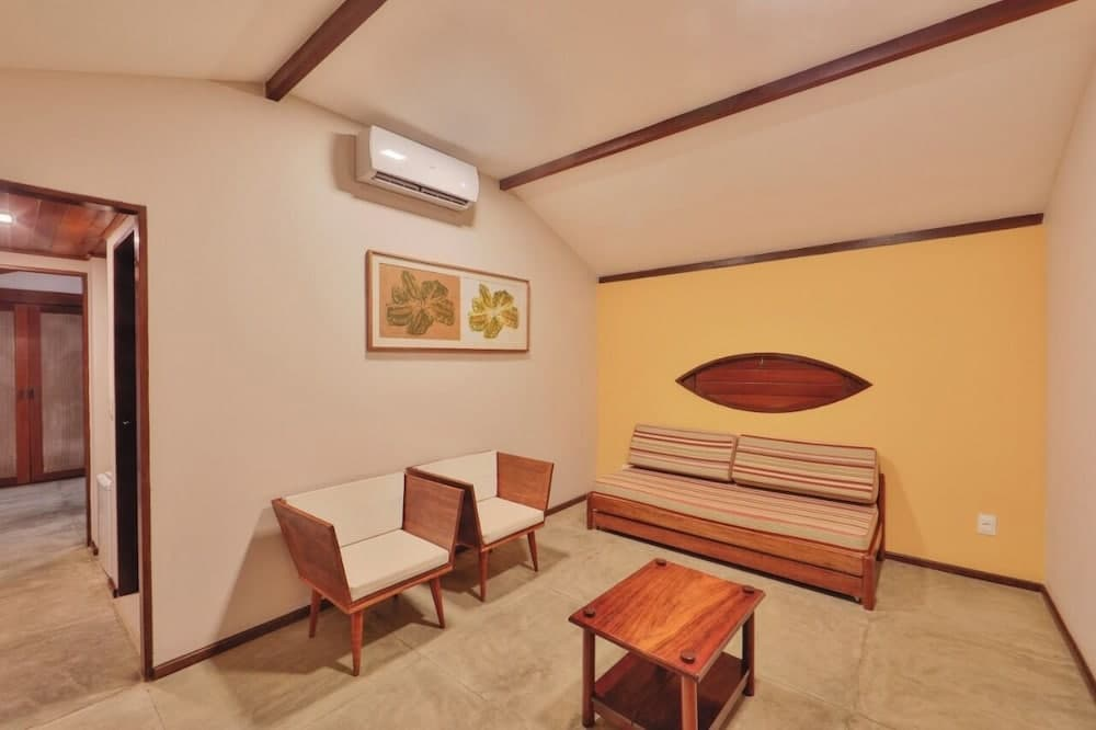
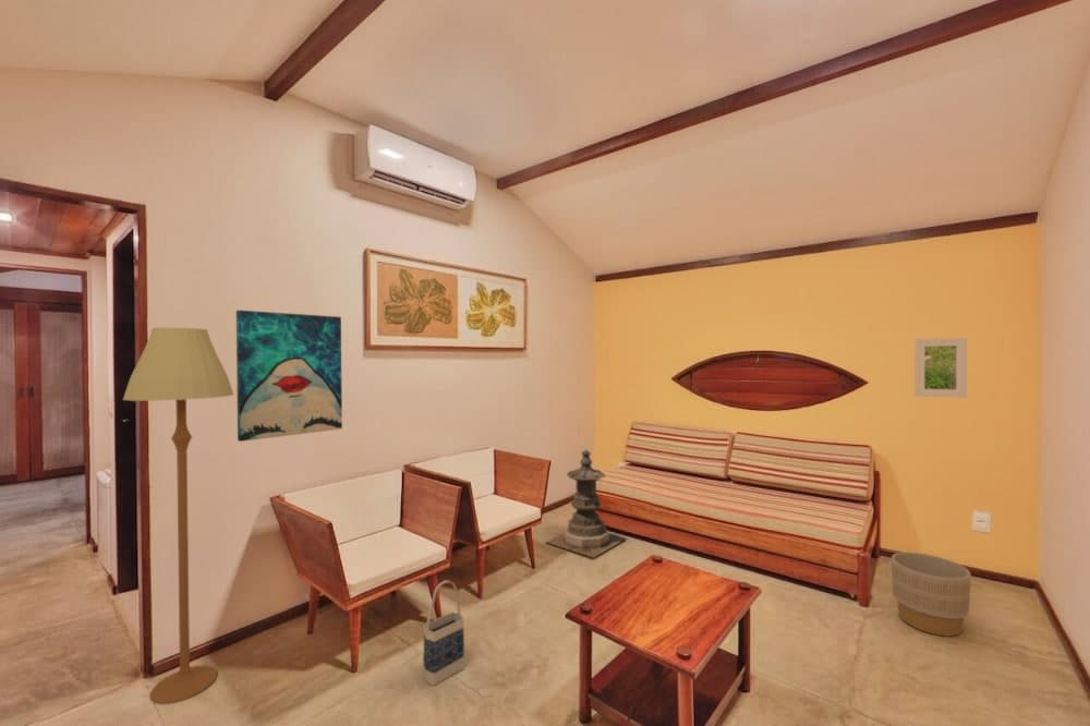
+ planter [891,552,971,638]
+ bag [422,579,465,687]
+ floor lamp [122,327,234,705]
+ stone pagoda [544,448,628,560]
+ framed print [913,337,968,399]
+ wall art [235,310,343,443]
